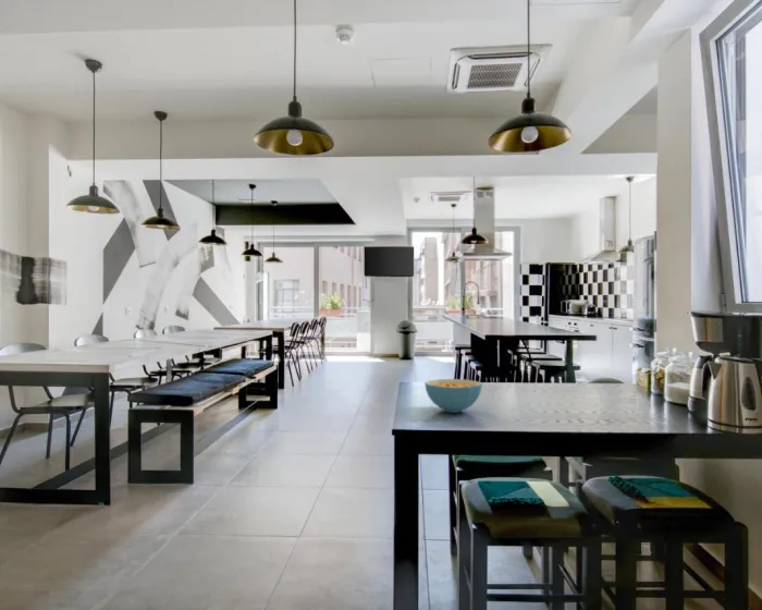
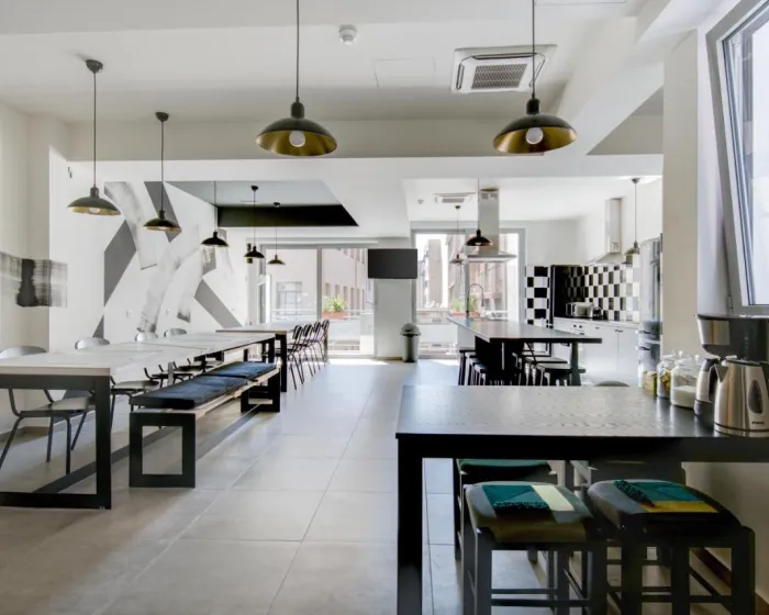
- cereal bowl [423,378,483,414]
